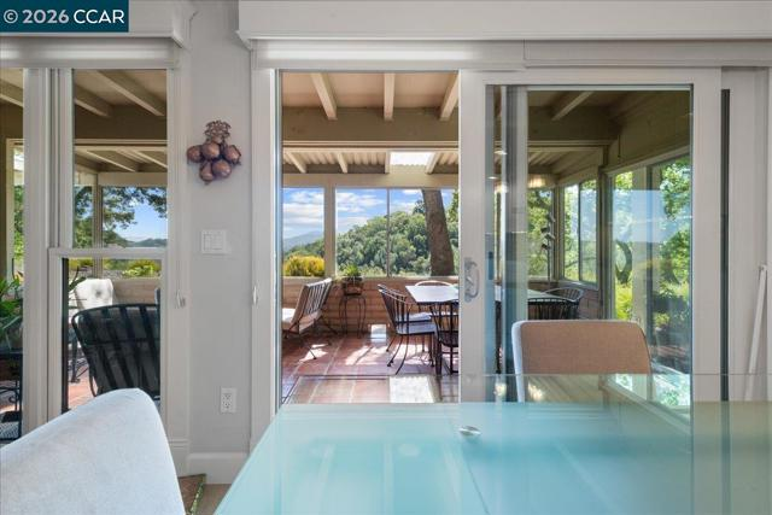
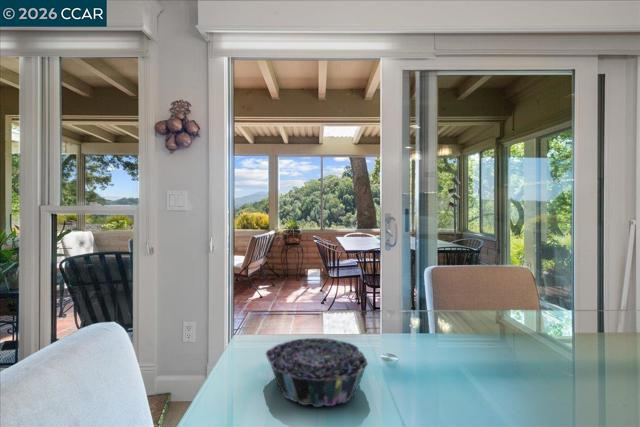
+ decorative bowl [265,337,369,408]
